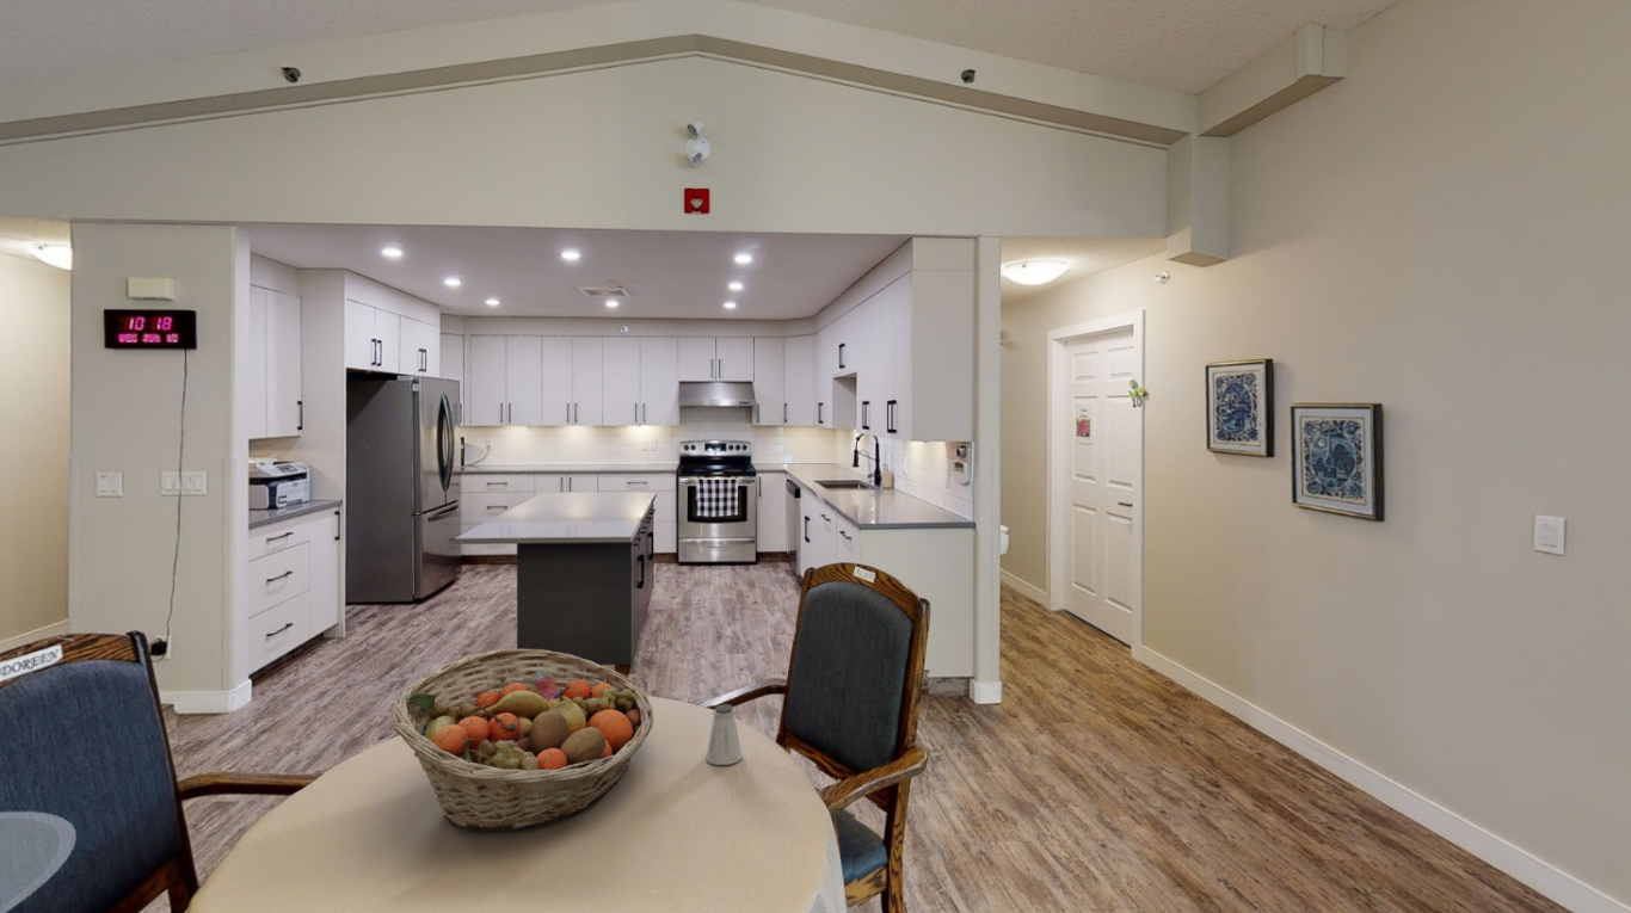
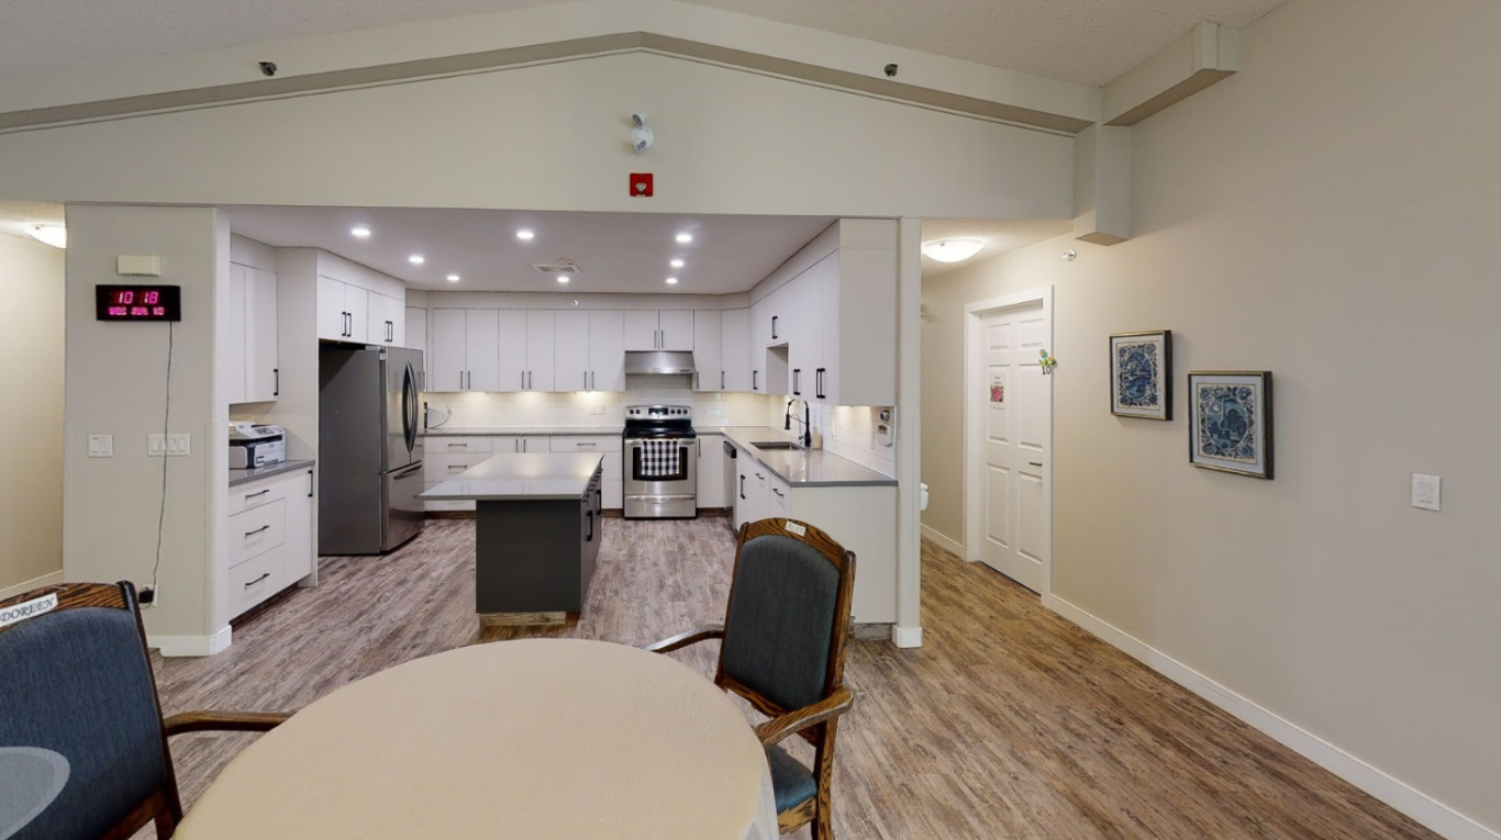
- fruit basket [390,647,654,832]
- saltshaker [704,703,744,766]
